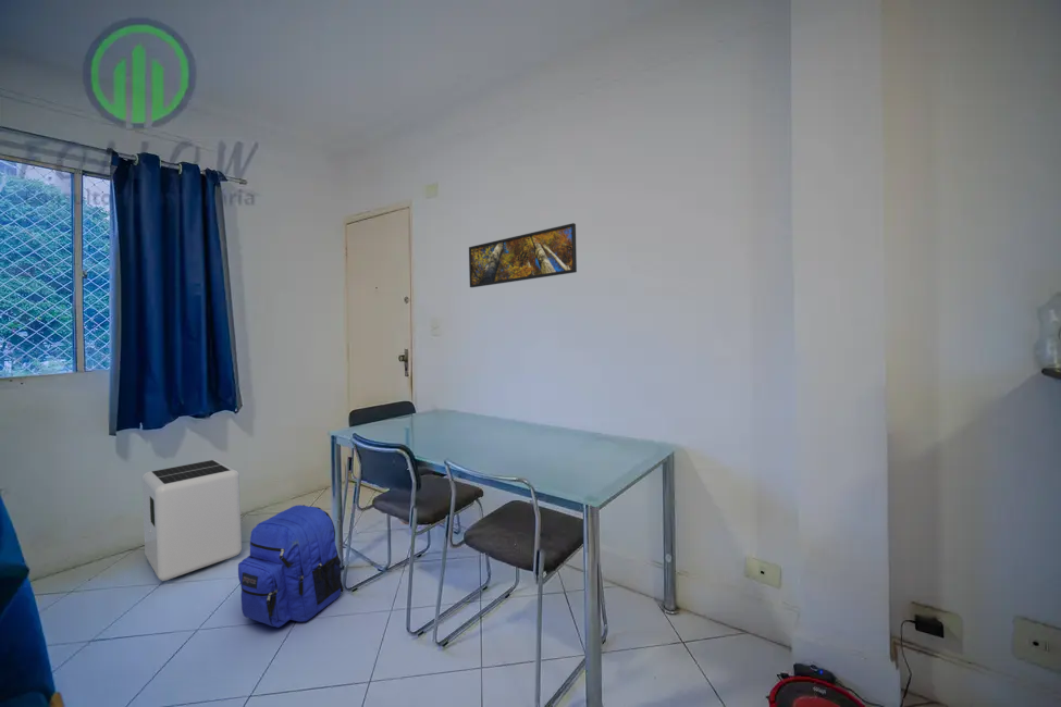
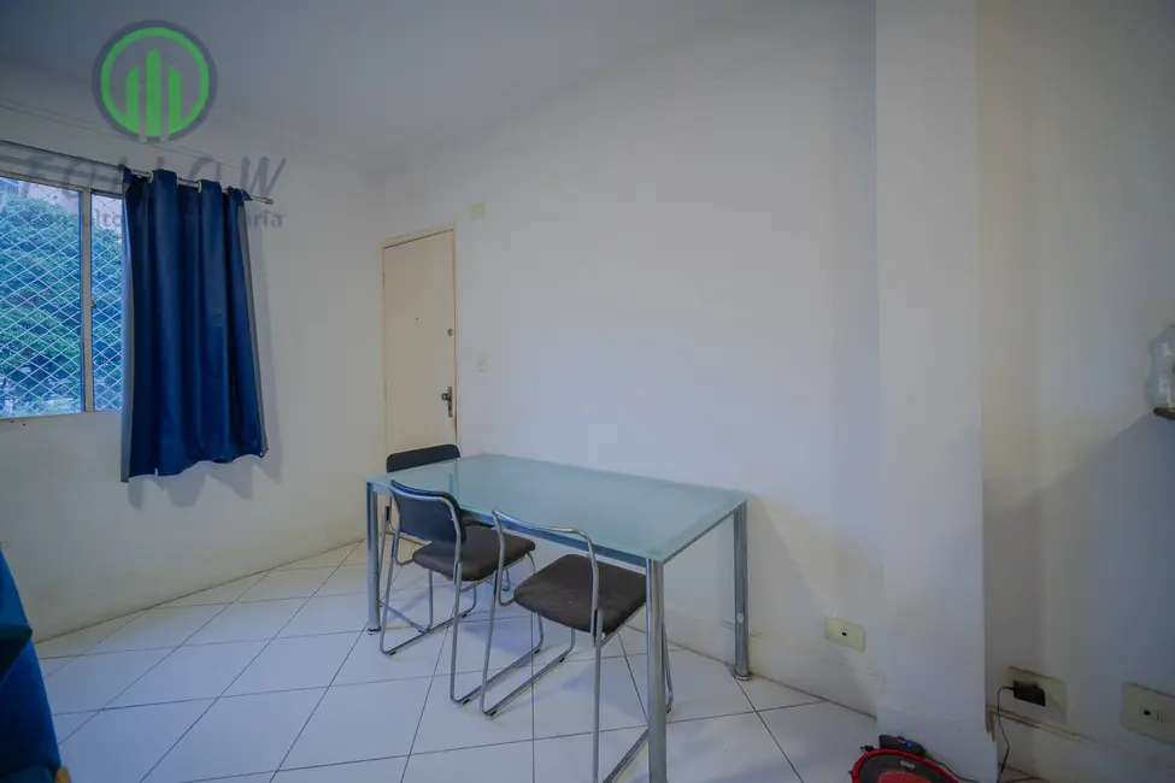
- air purifier [141,459,243,582]
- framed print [468,222,578,288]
- backpack [237,504,345,629]
